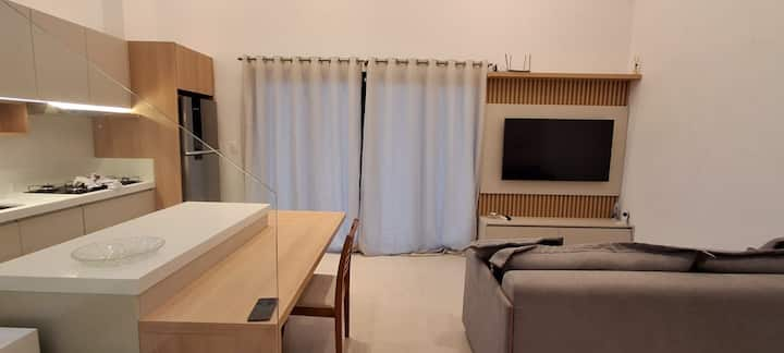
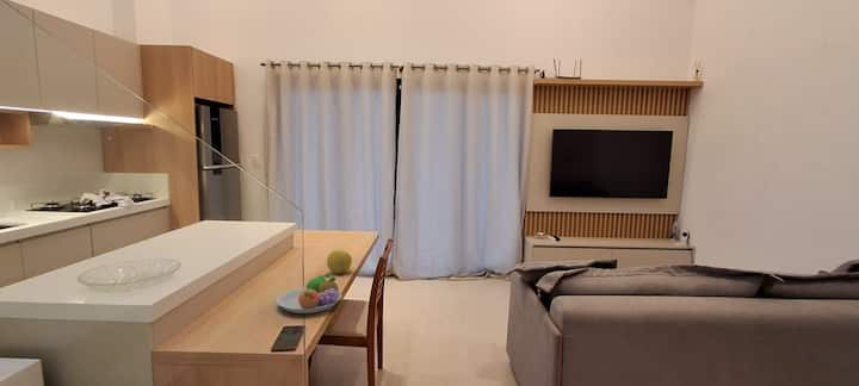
+ fruit bowl [276,273,344,315]
+ fruit [326,249,353,275]
